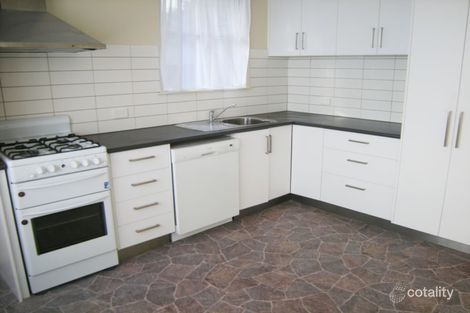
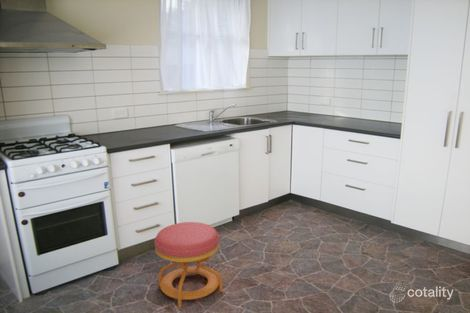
+ stool [154,221,224,309]
